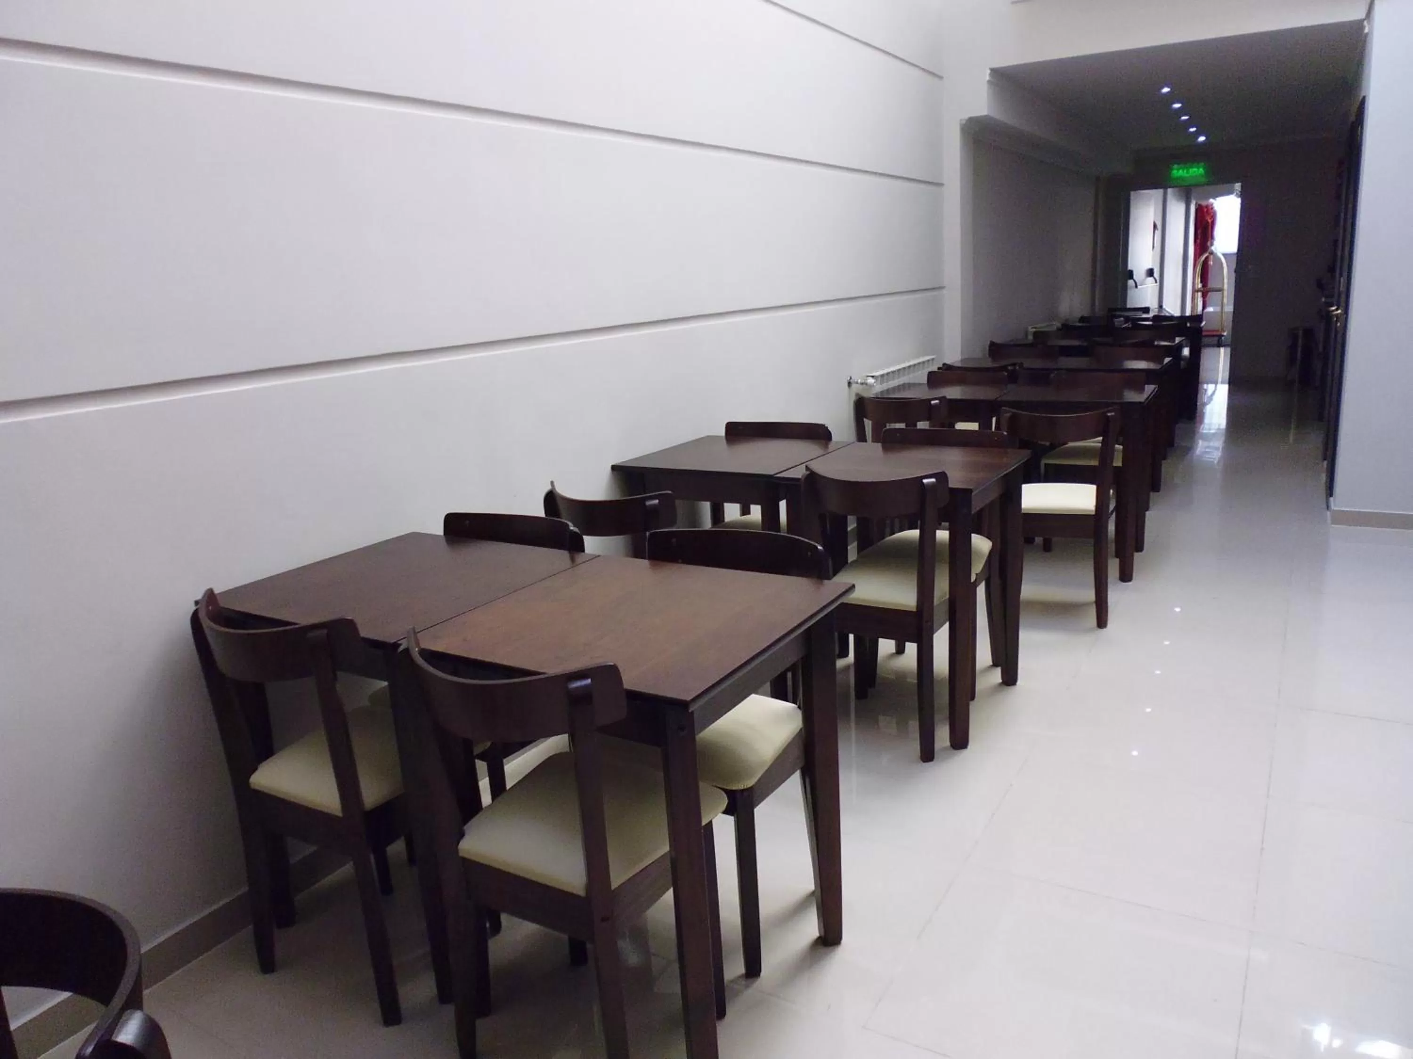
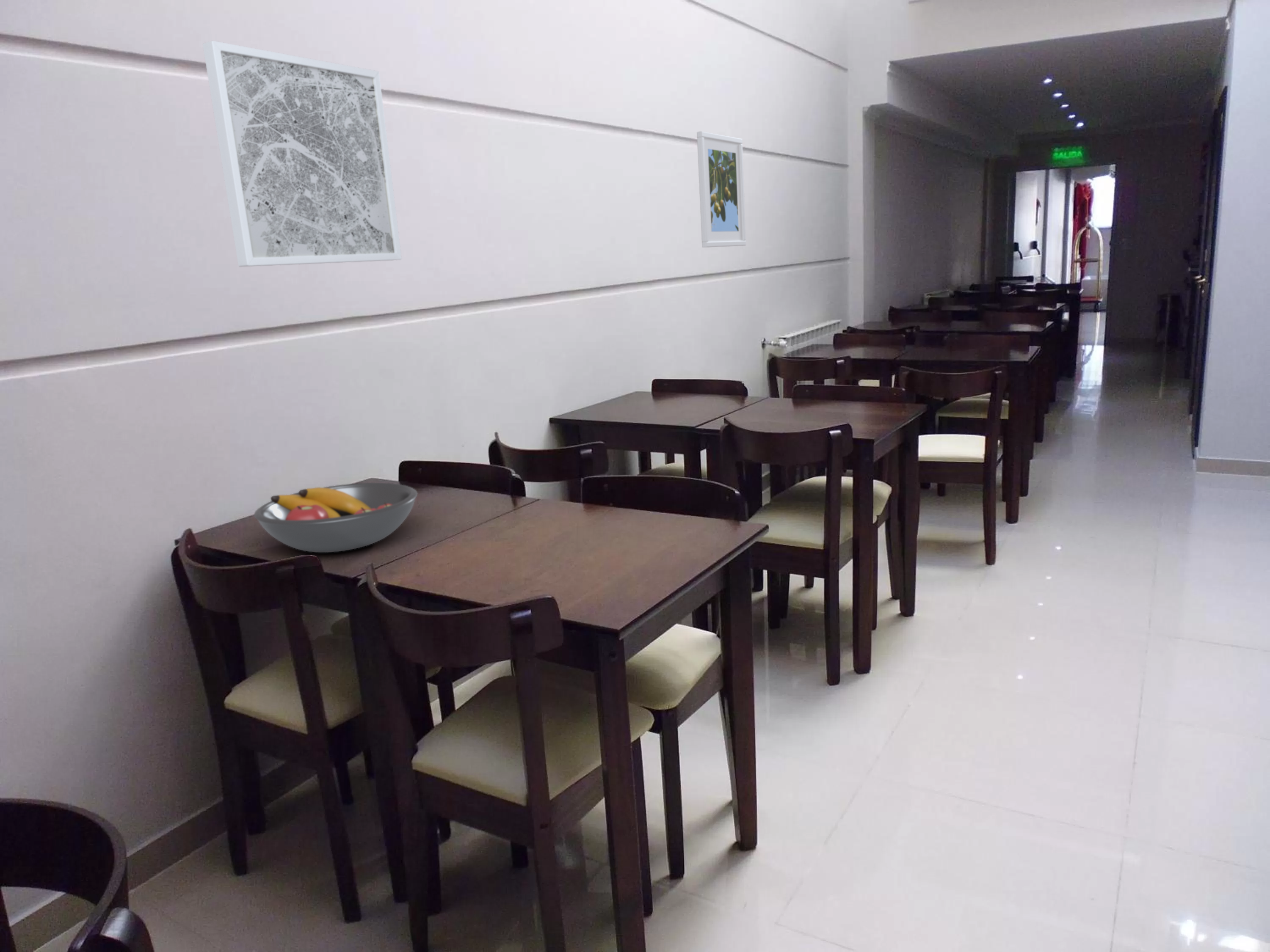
+ wall art [202,40,402,267]
+ fruit bowl [254,482,418,553]
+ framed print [696,131,746,248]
